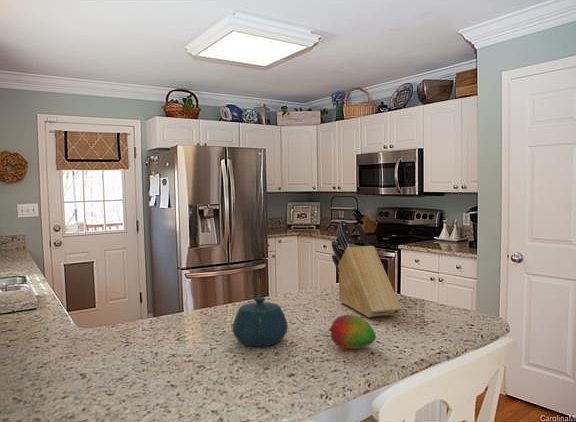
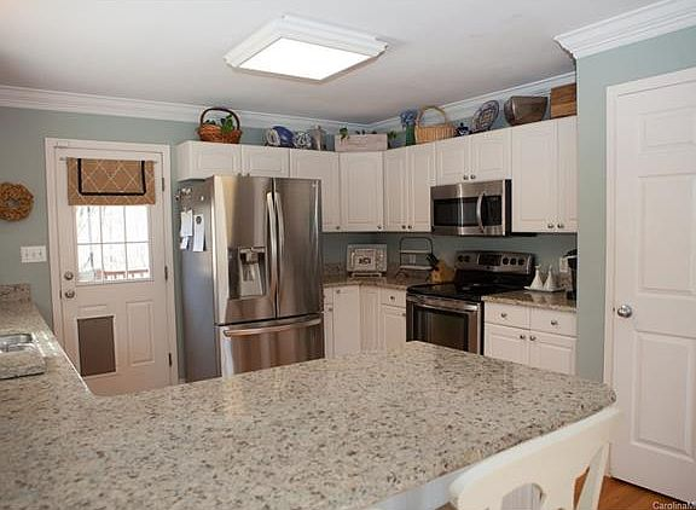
- fruit [328,314,377,350]
- knife block [330,219,402,318]
- teapot [232,295,289,348]
